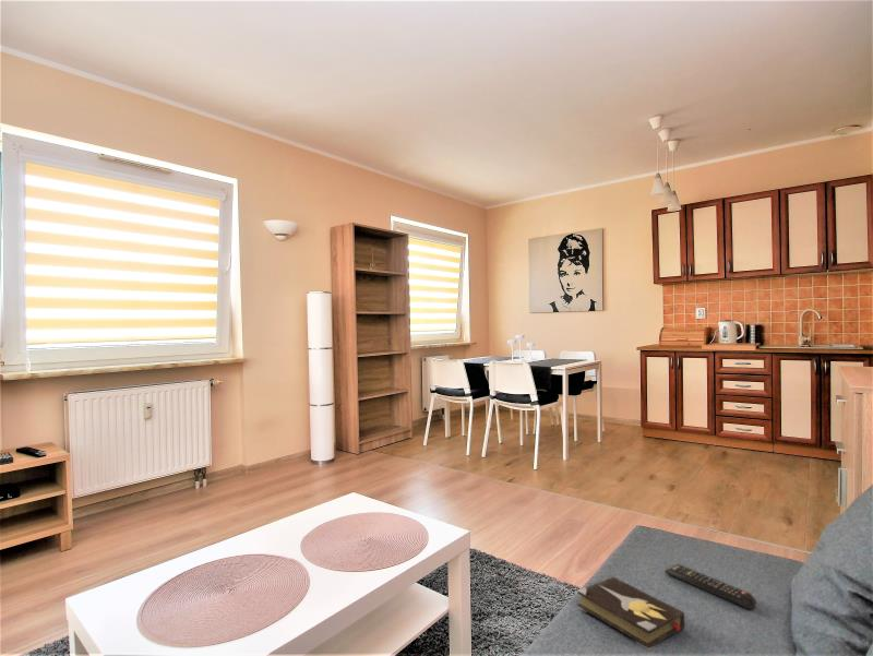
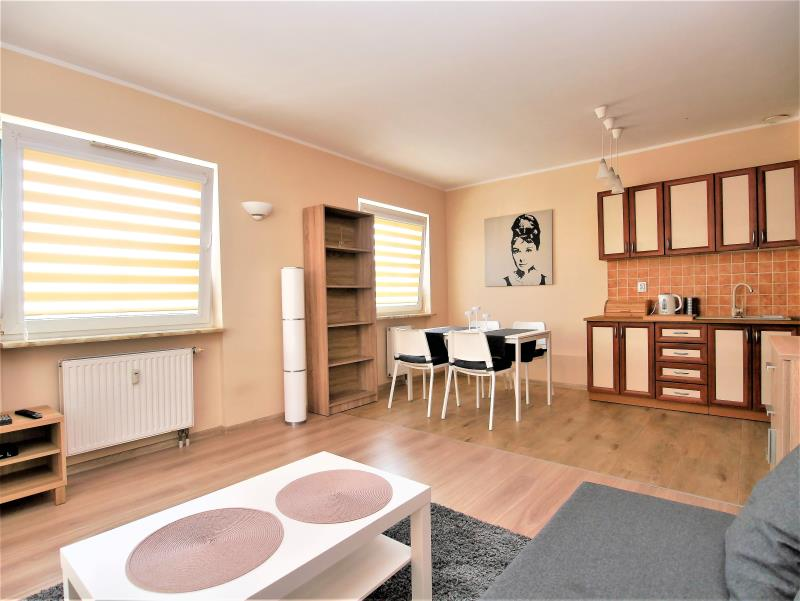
- hardback book [576,576,685,652]
- remote control [663,563,757,611]
